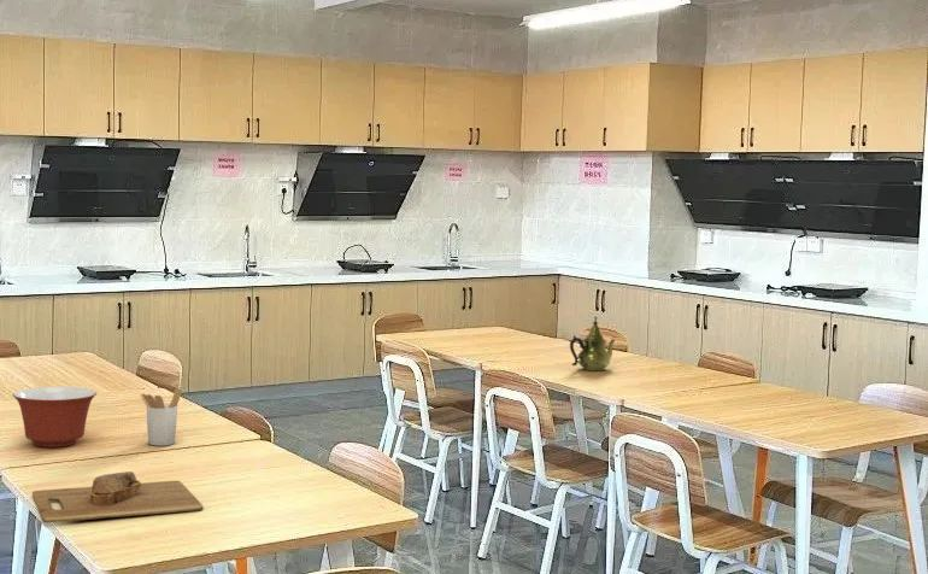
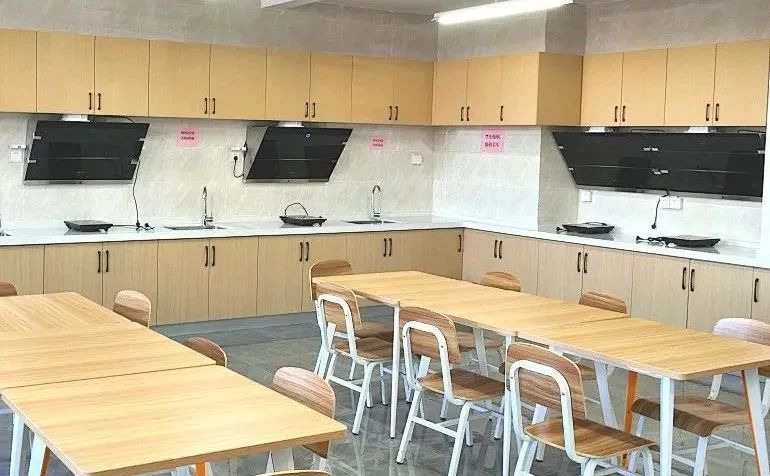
- cutting board [31,470,204,525]
- teapot [569,316,617,371]
- mixing bowl [12,386,98,449]
- utensil holder [139,387,183,447]
